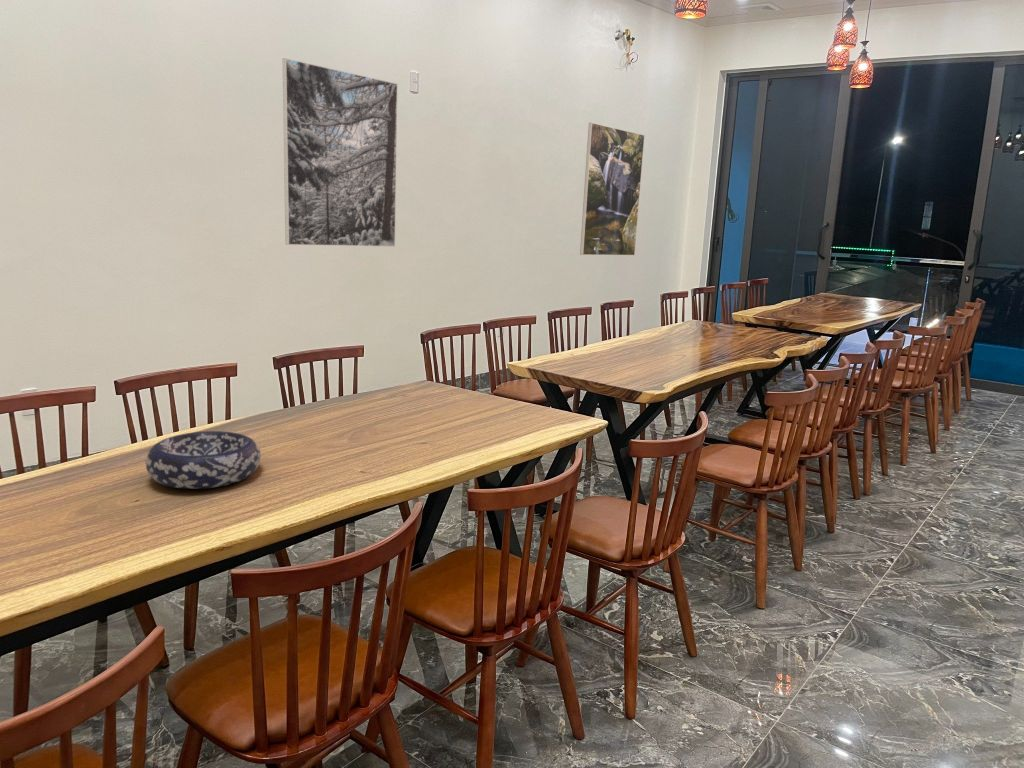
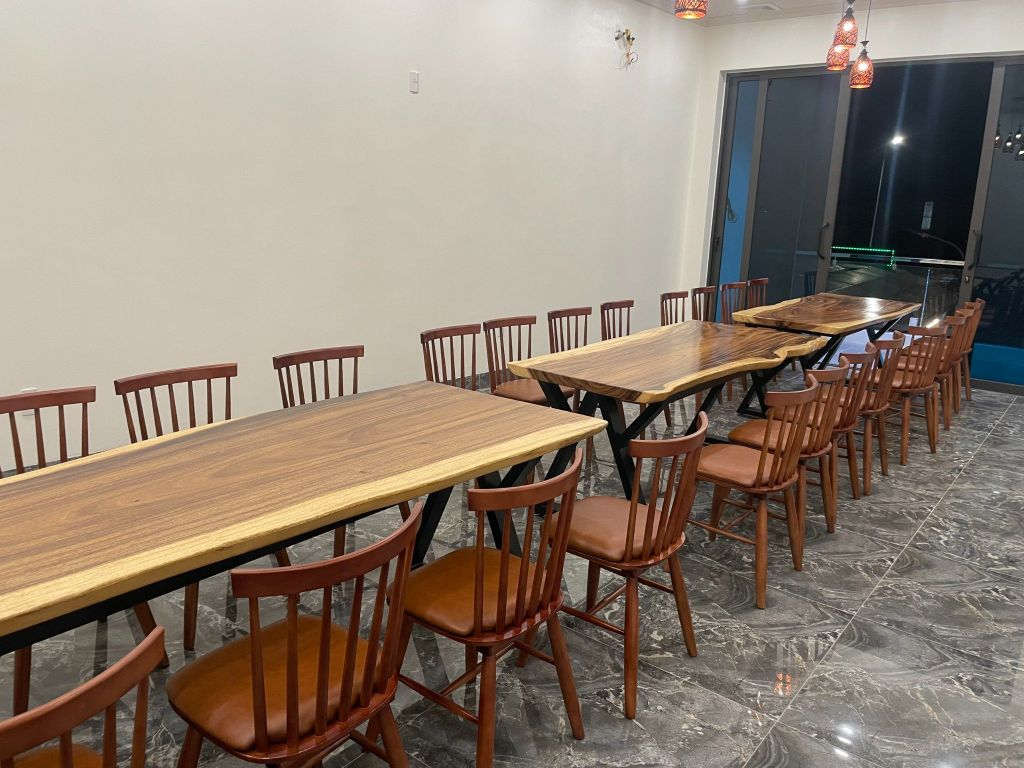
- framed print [579,122,645,256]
- decorative bowl [145,430,262,490]
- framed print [282,57,399,248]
